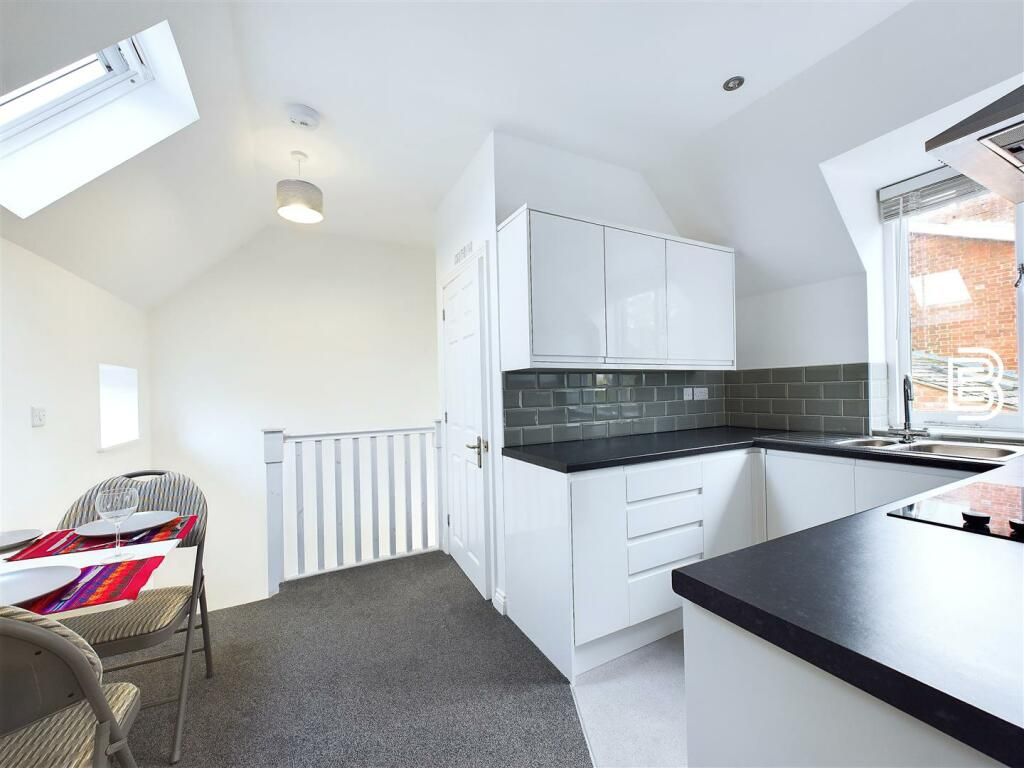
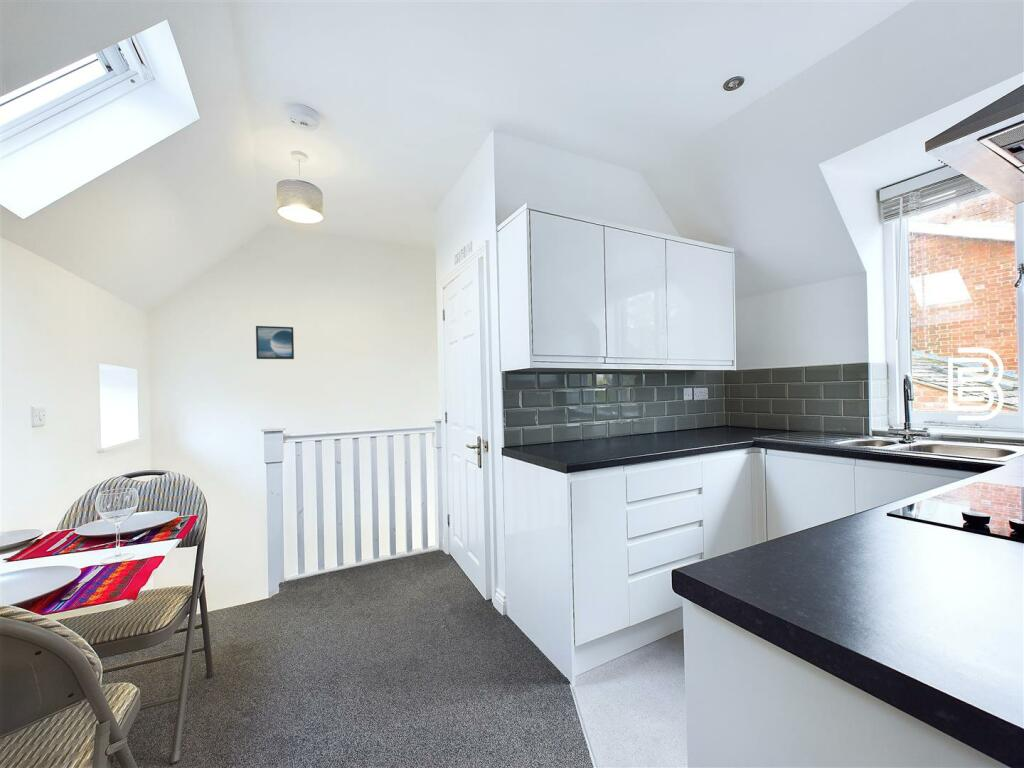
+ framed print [255,325,295,360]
